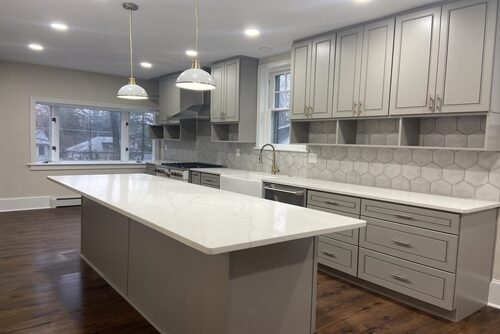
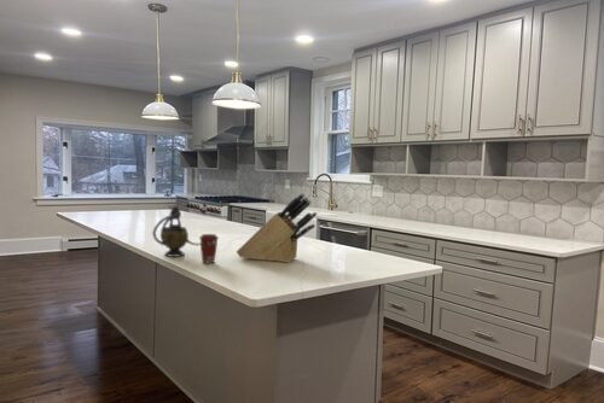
+ coffee cup [198,233,220,264]
+ knife block [236,192,318,264]
+ teapot [151,205,201,258]
